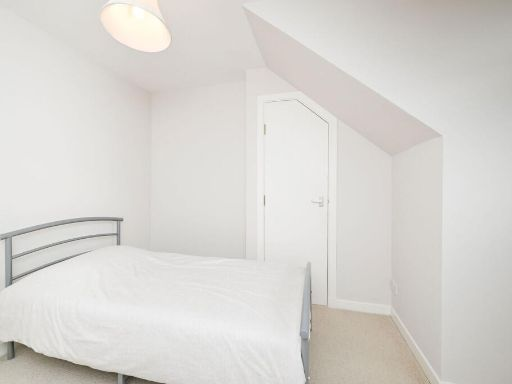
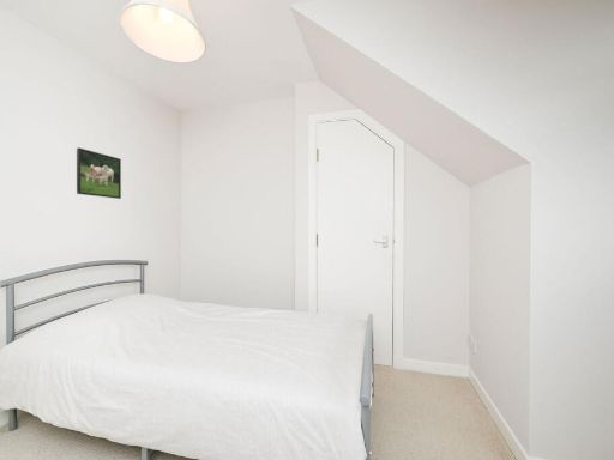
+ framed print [76,146,122,200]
